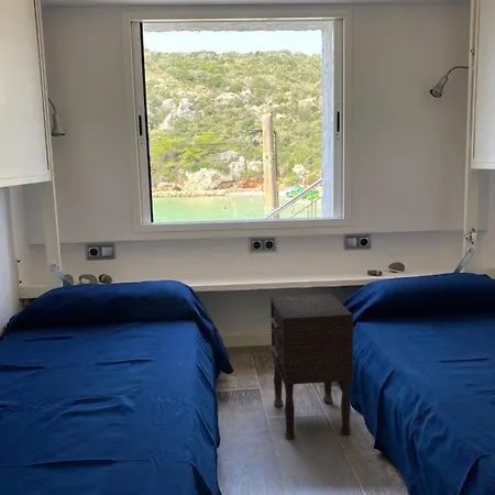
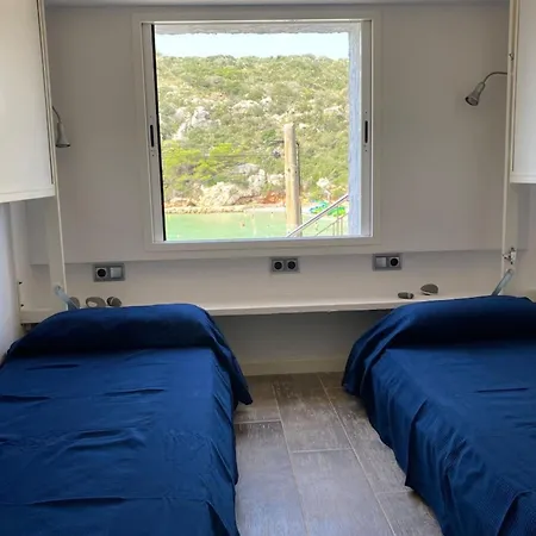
- nightstand [270,293,354,440]
